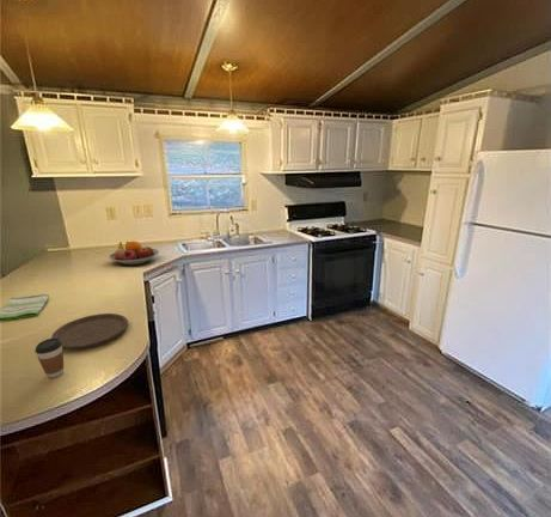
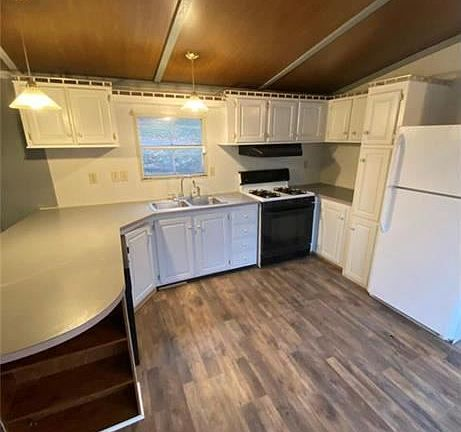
- fruit bowl [108,241,160,266]
- dish towel [0,293,50,322]
- plate [50,312,129,351]
- coffee cup [33,337,65,379]
